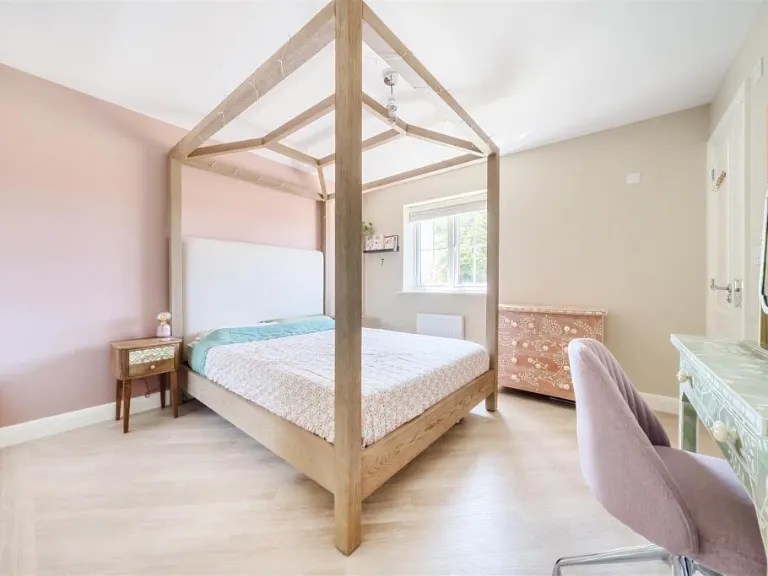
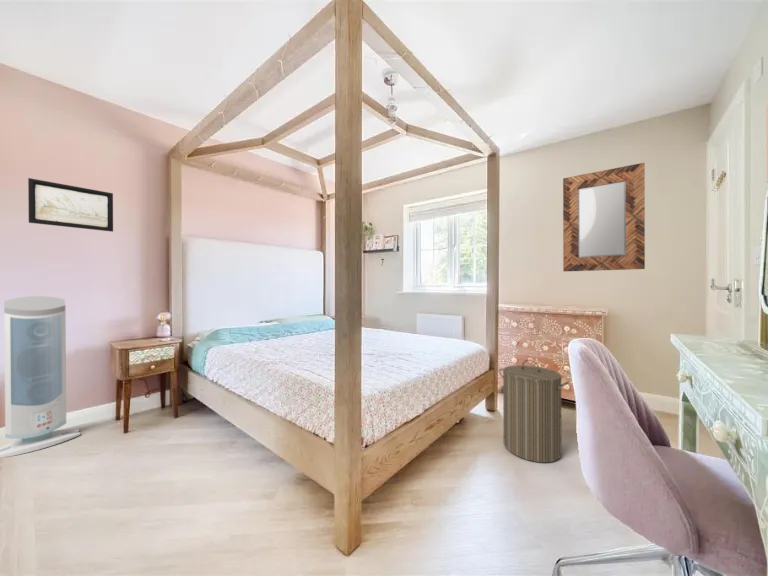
+ laundry hamper [498,358,570,464]
+ home mirror [562,162,646,272]
+ air purifier [0,295,81,459]
+ wall art [27,177,114,233]
